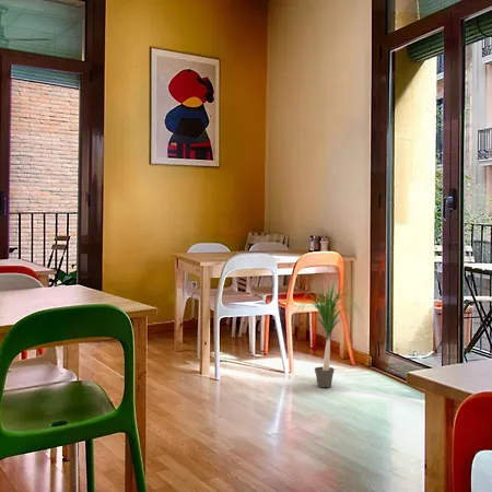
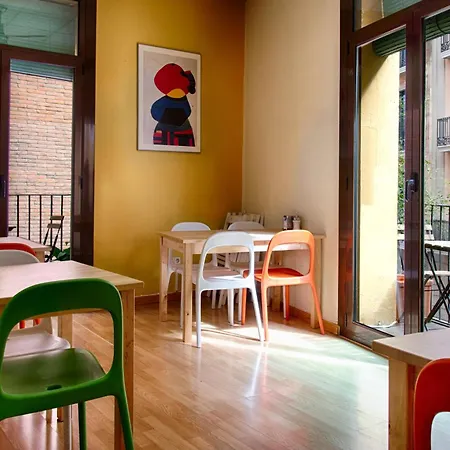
- potted plant [293,274,365,388]
